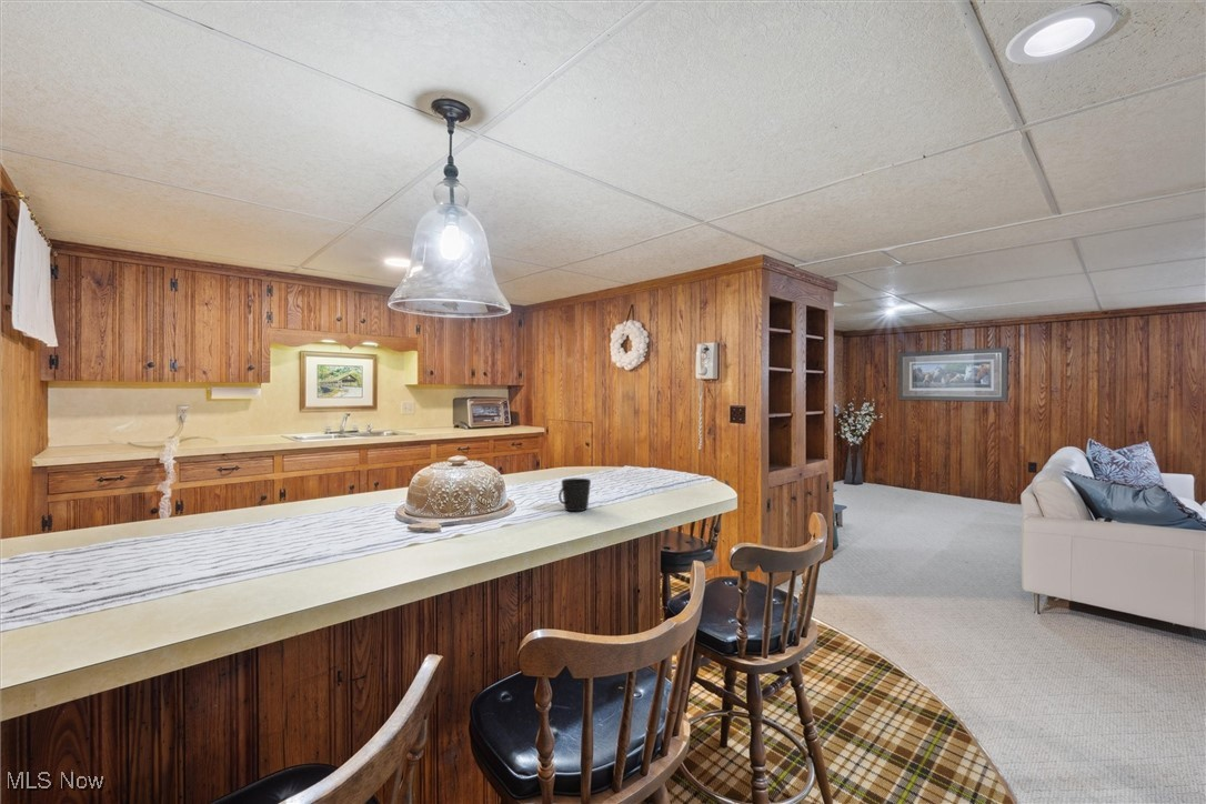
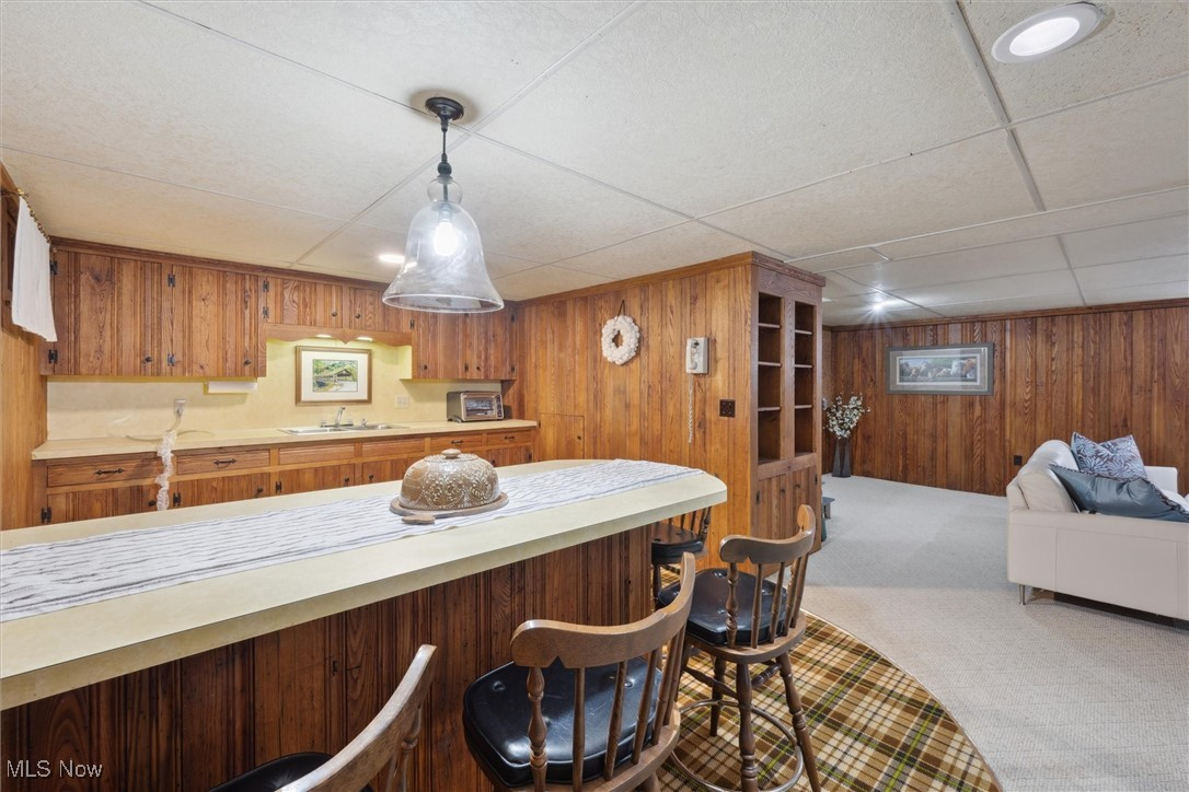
- cup [557,478,592,512]
